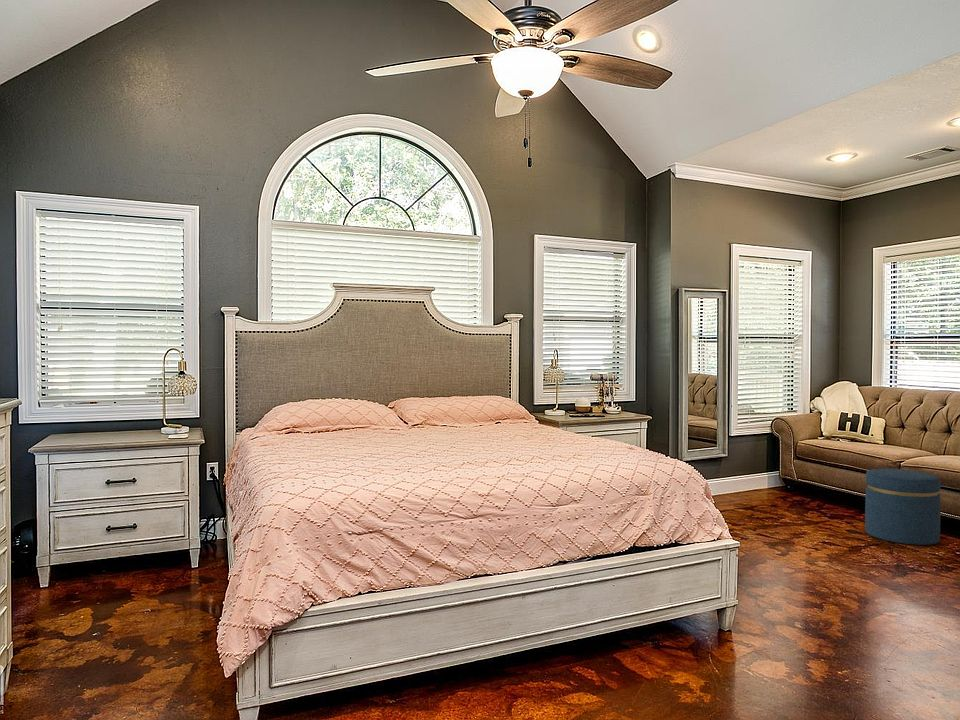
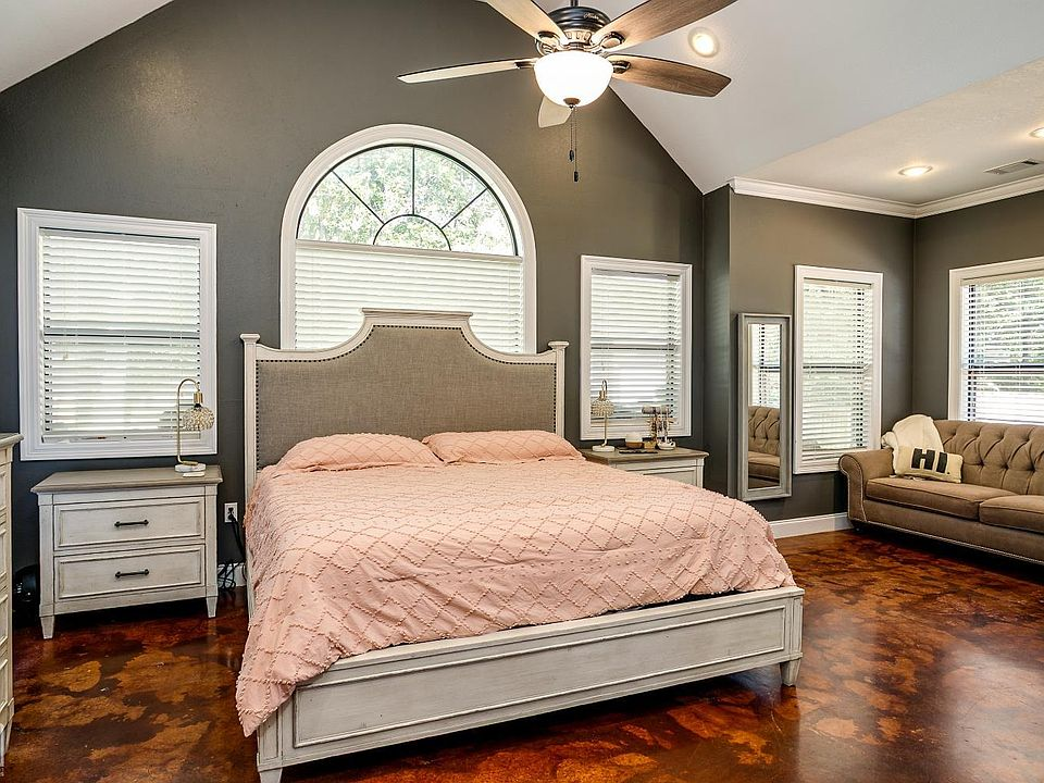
- ottoman [864,468,942,546]
